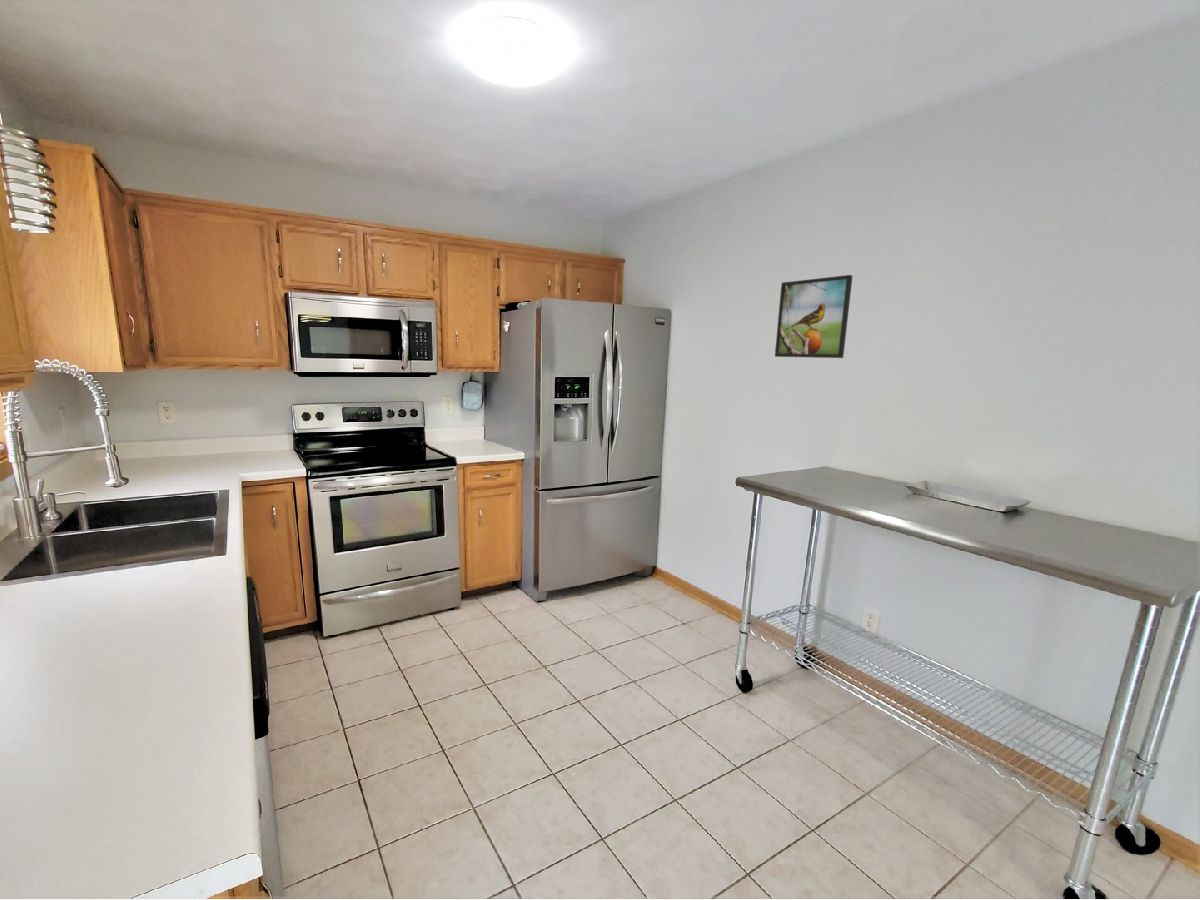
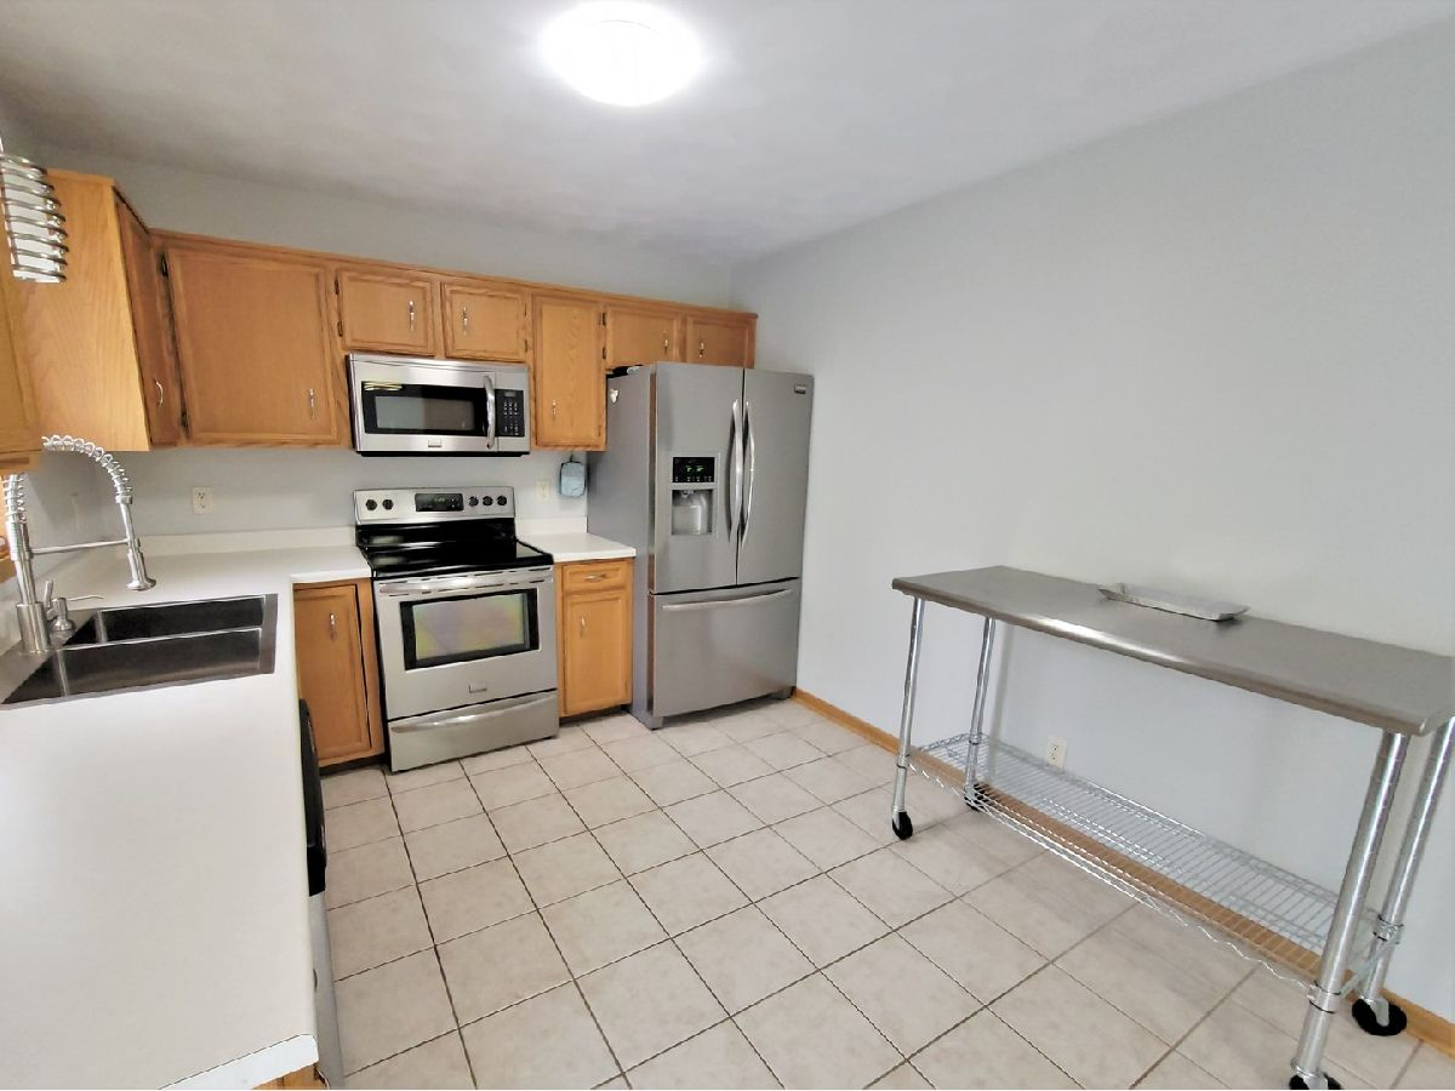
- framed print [774,274,854,359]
